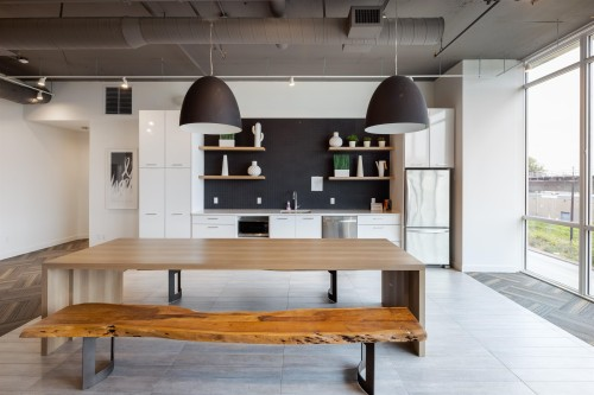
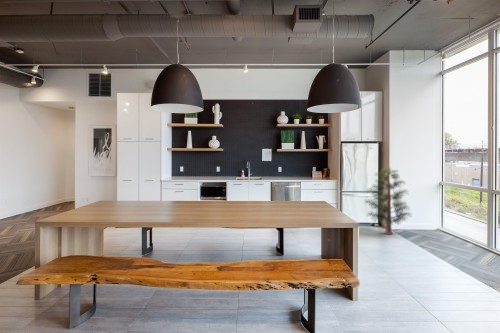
+ pine tree [364,164,412,236]
